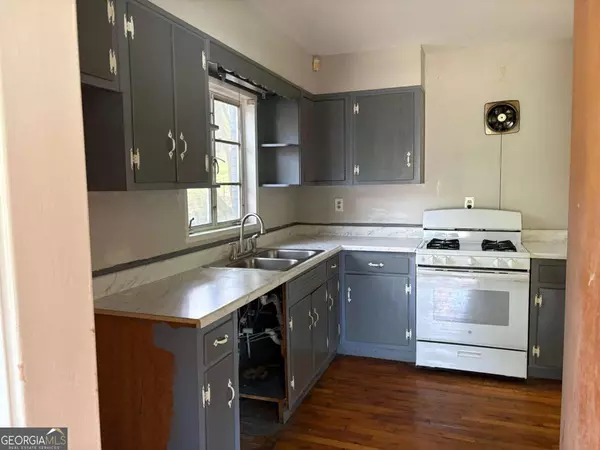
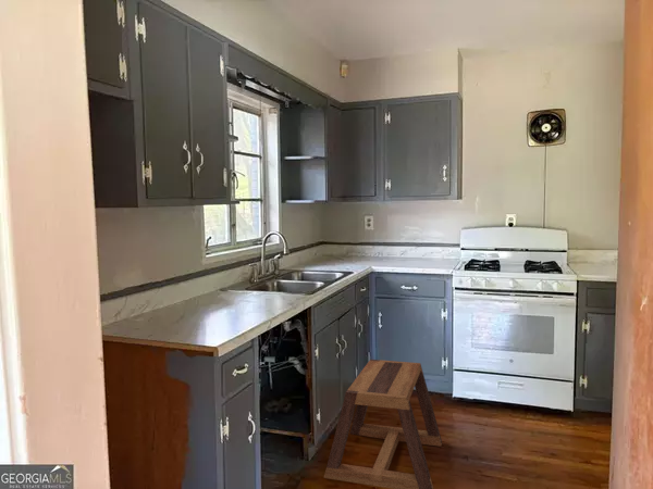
+ stool [323,359,443,489]
